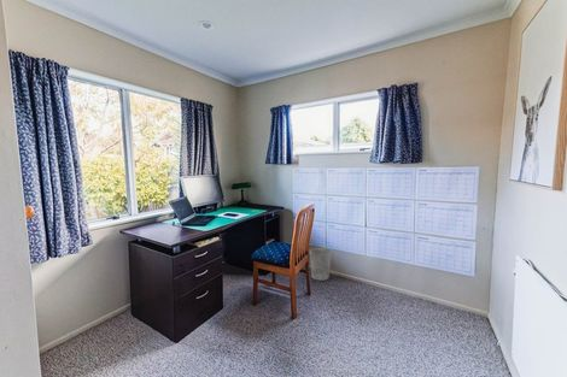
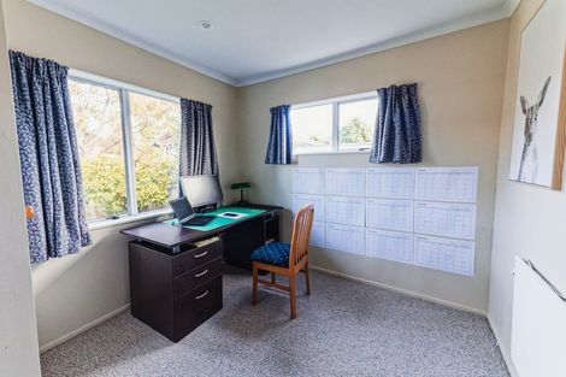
- wastebasket [309,247,333,282]
